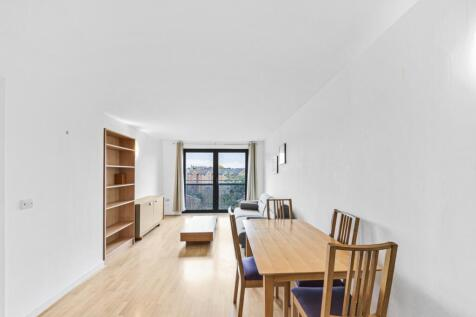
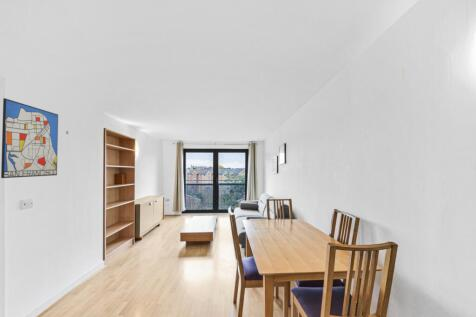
+ wall art [0,97,59,179]
